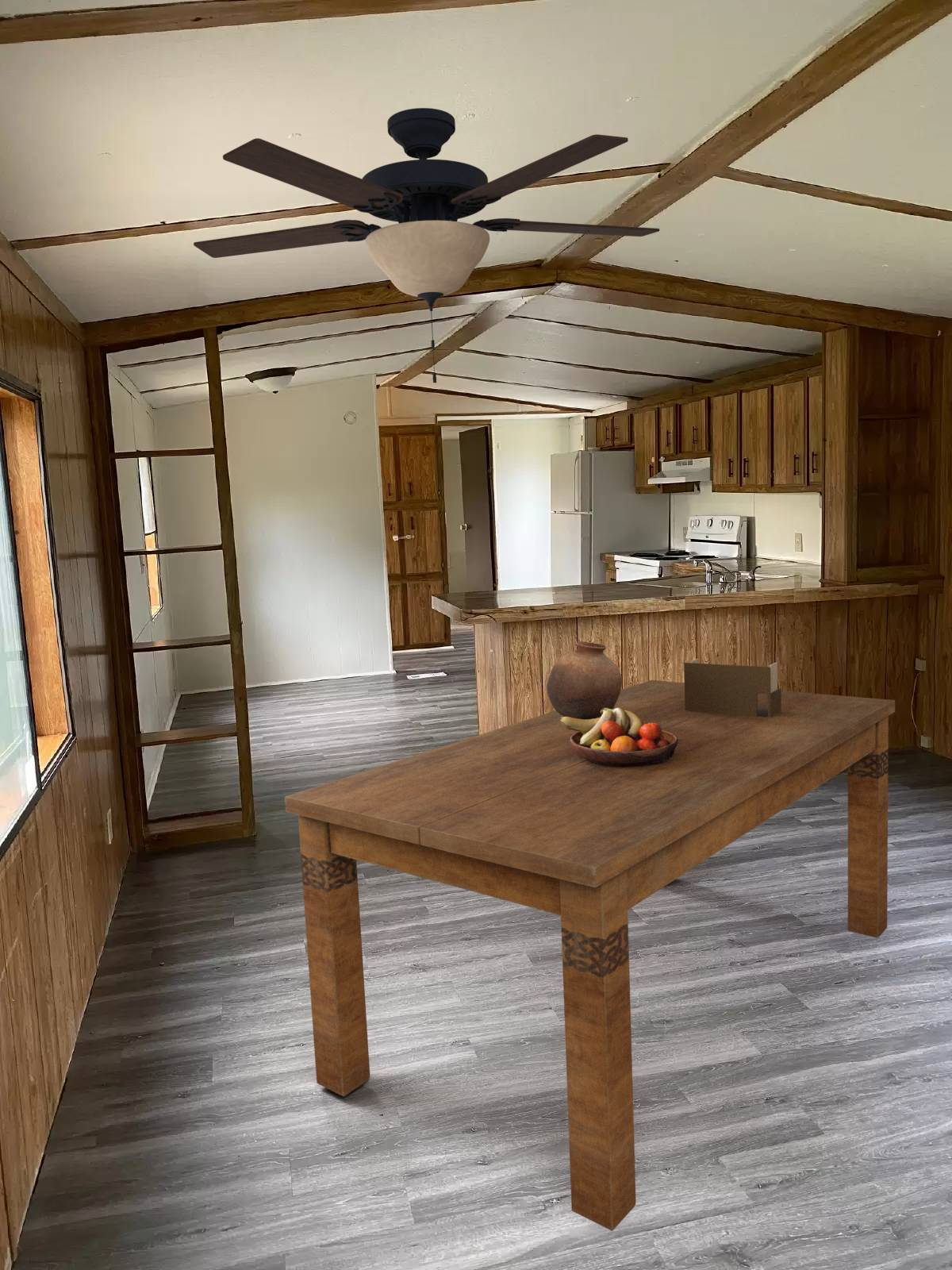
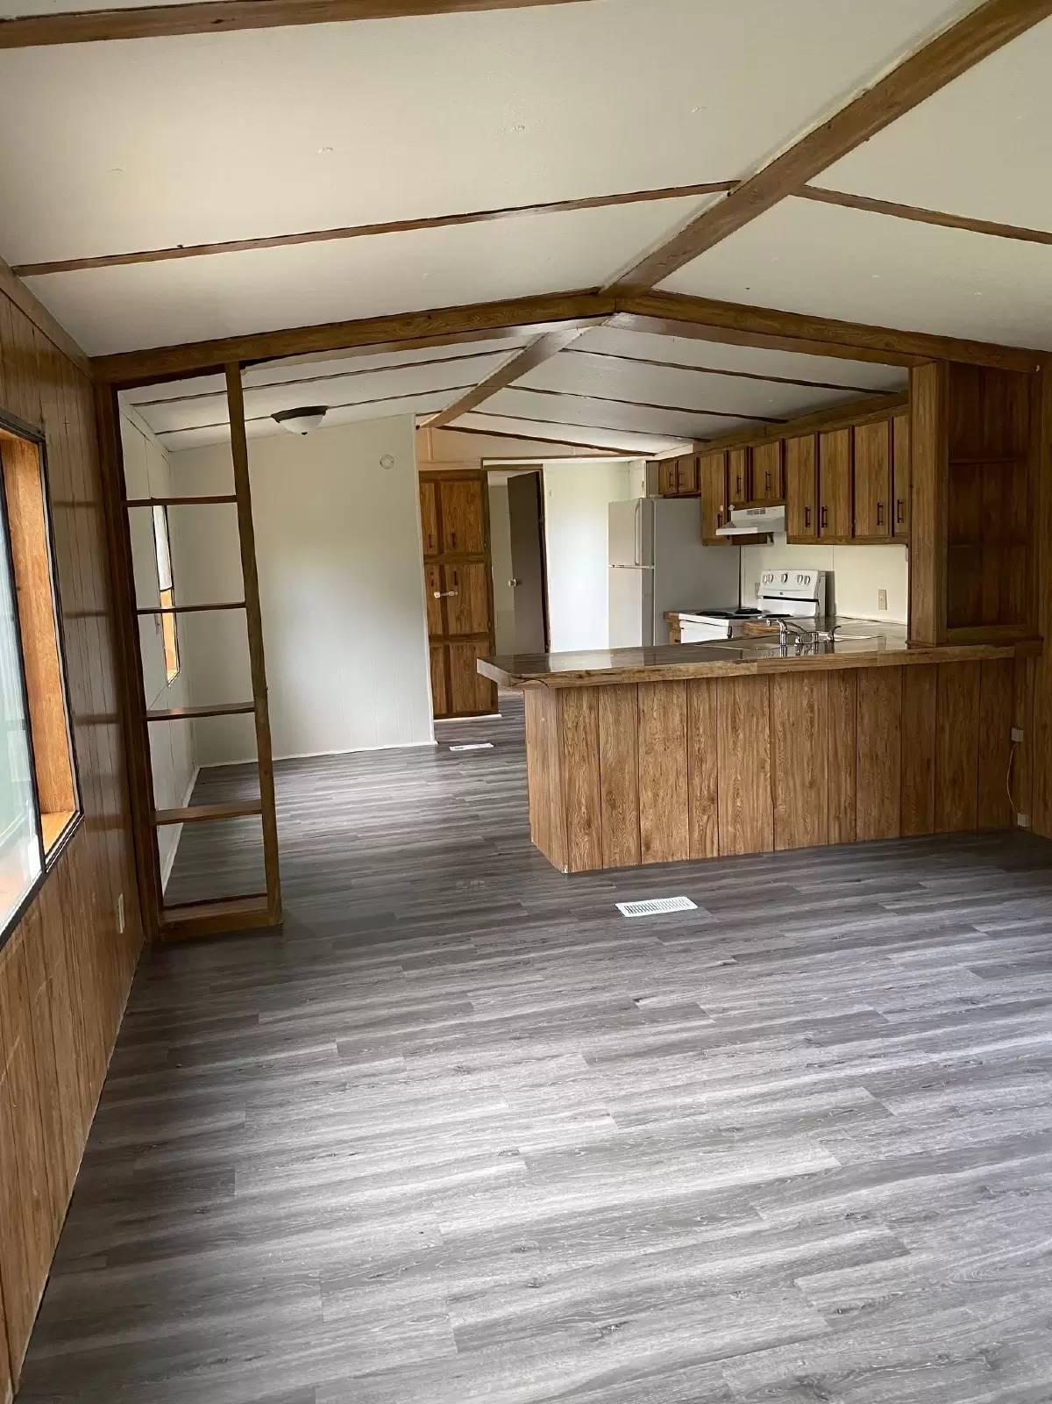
- fruit bowl [559,708,678,767]
- ceiling fan [193,107,660,383]
- pottery [546,641,623,720]
- dining table [284,679,896,1232]
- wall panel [683,658,781,718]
